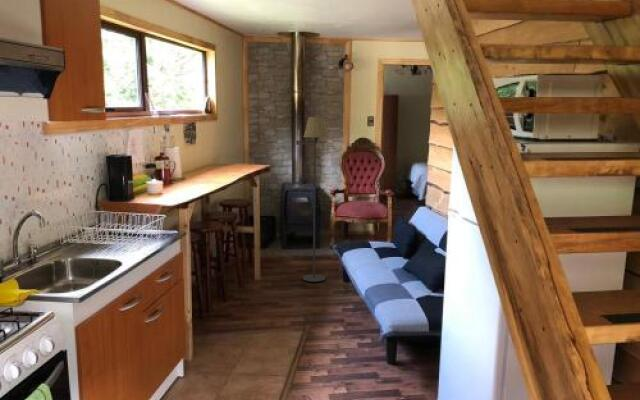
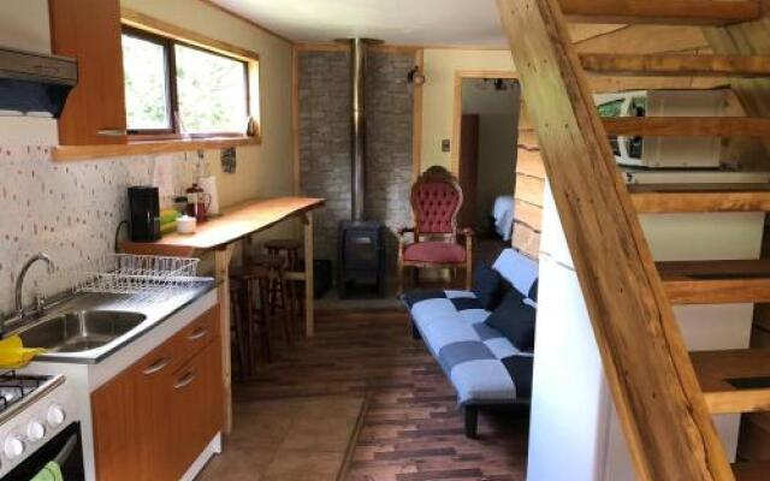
- floor lamp [295,116,330,283]
